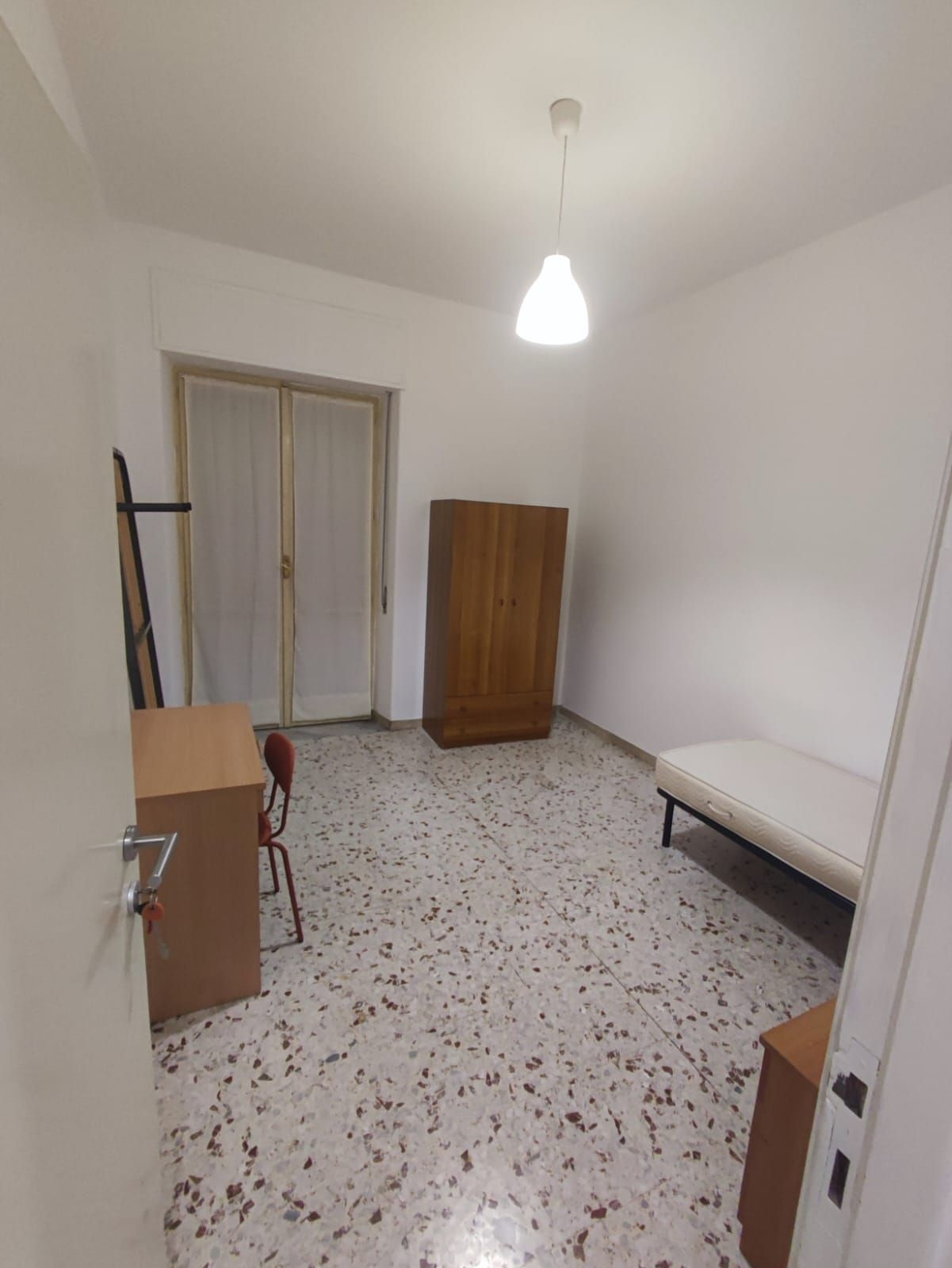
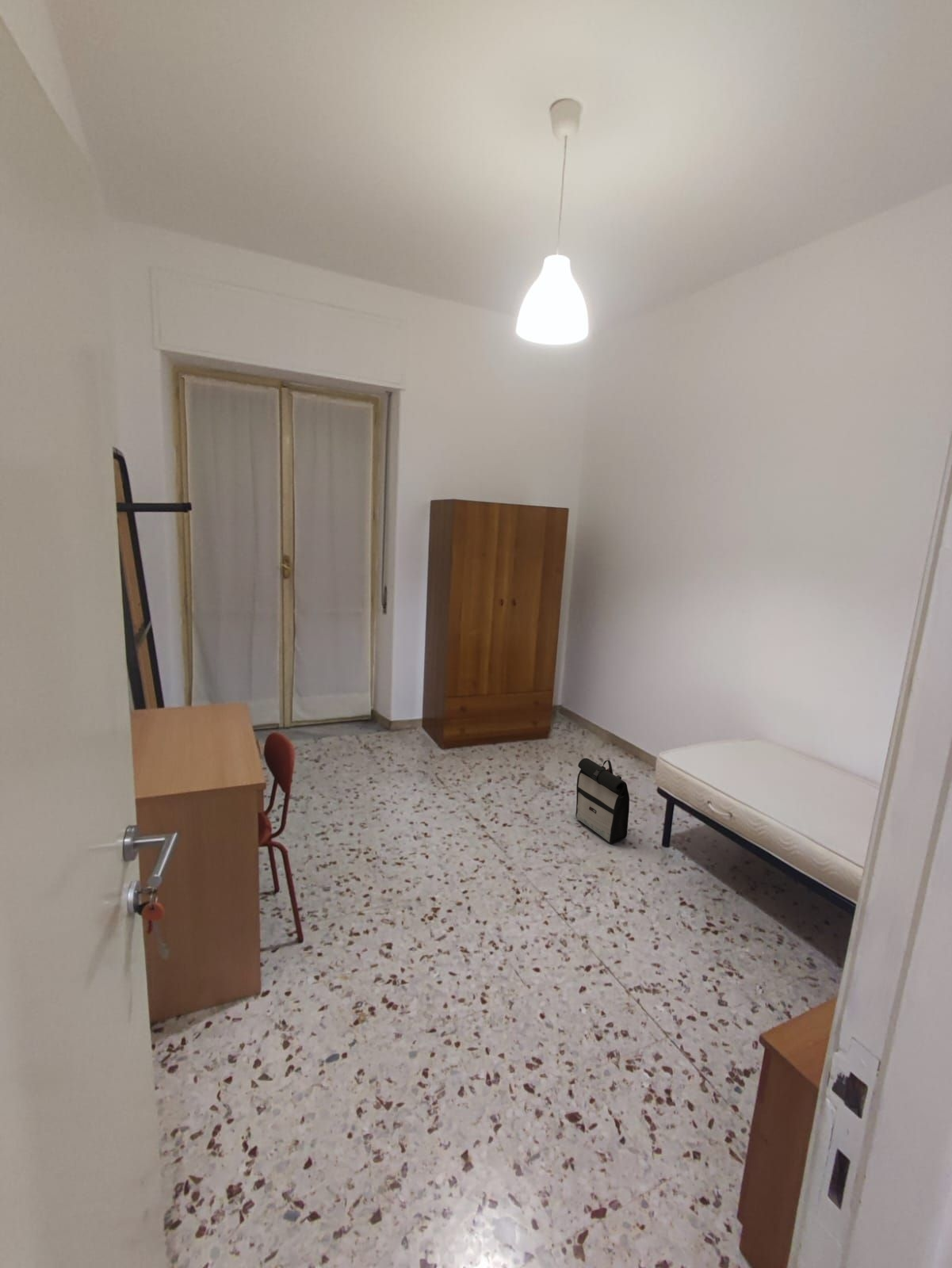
+ backpack [575,758,630,845]
